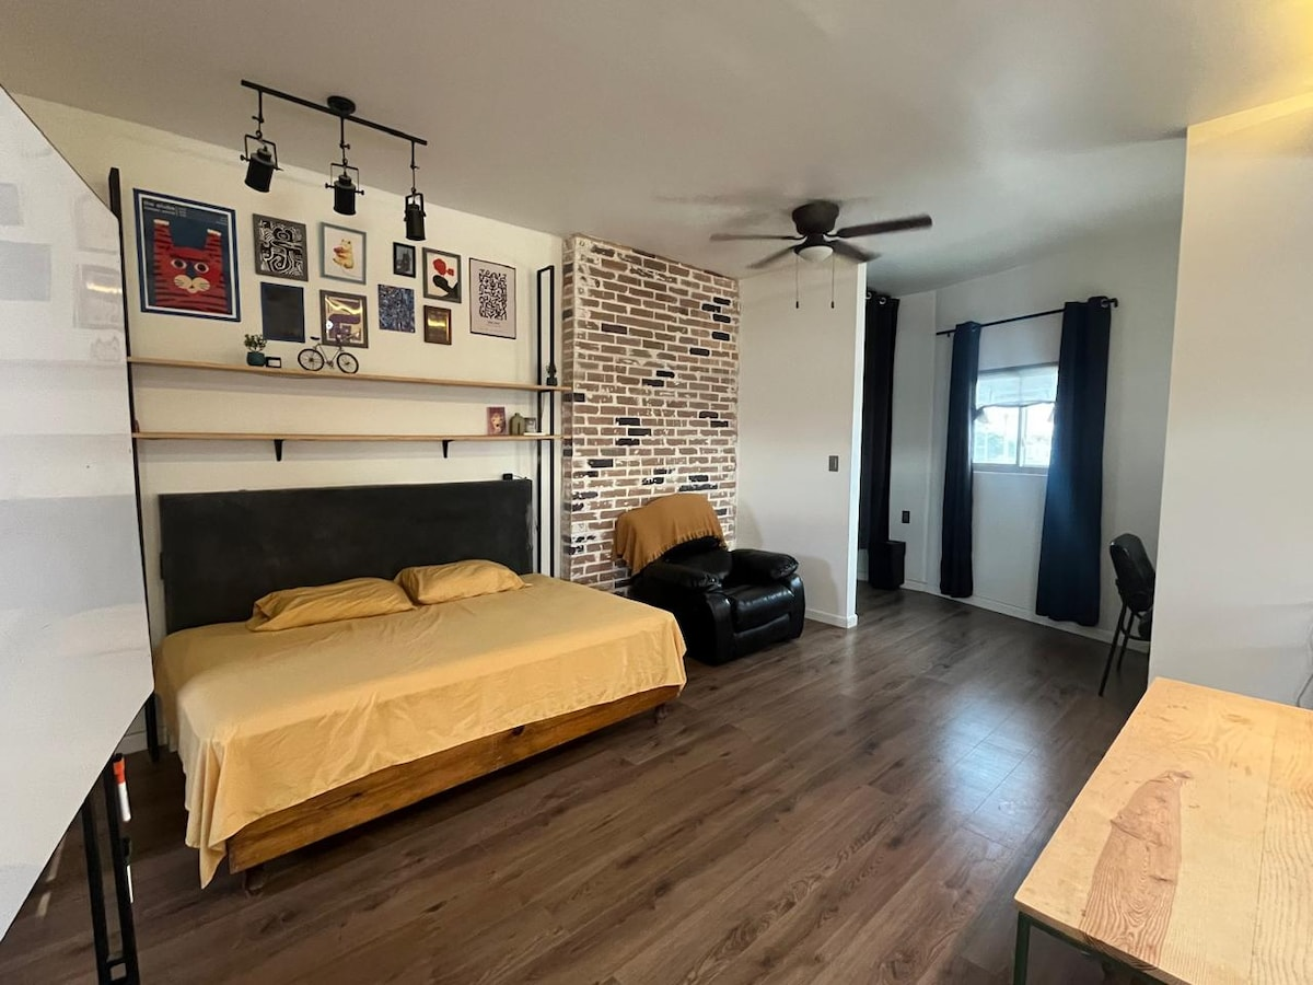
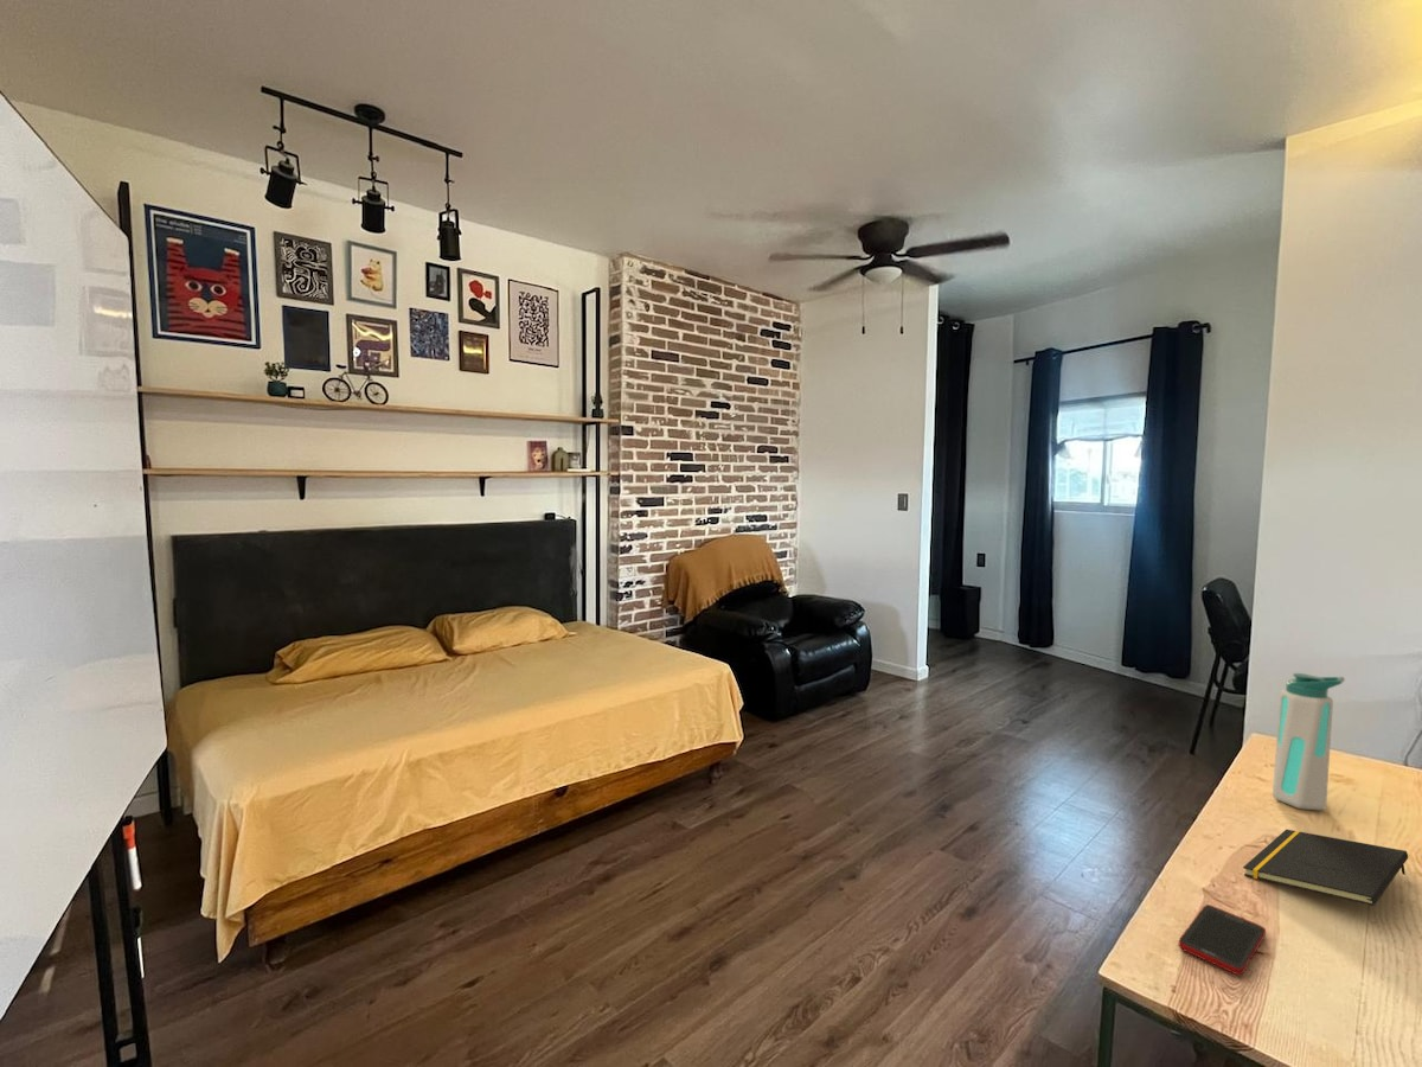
+ water bottle [1272,672,1346,811]
+ cell phone [1178,903,1267,976]
+ notepad [1242,829,1409,907]
